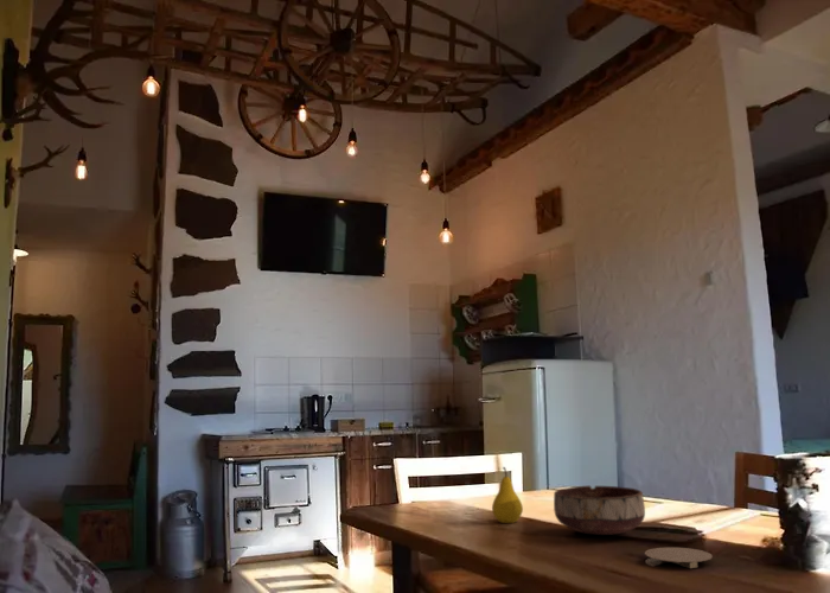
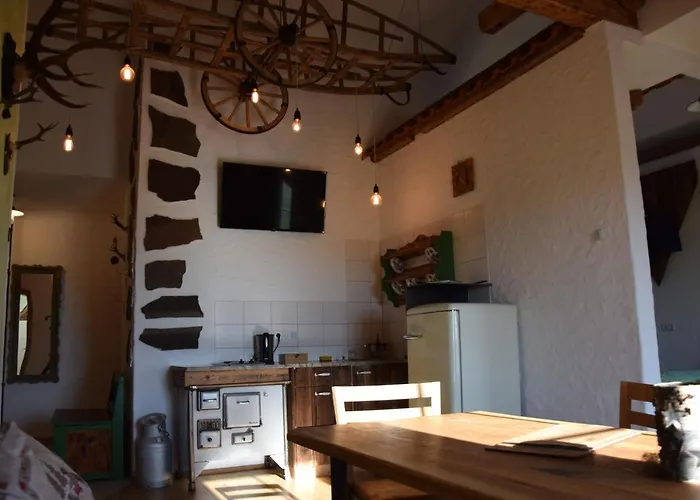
- bowl [553,485,646,536]
- fruit [491,466,524,524]
- coaster [644,547,714,569]
